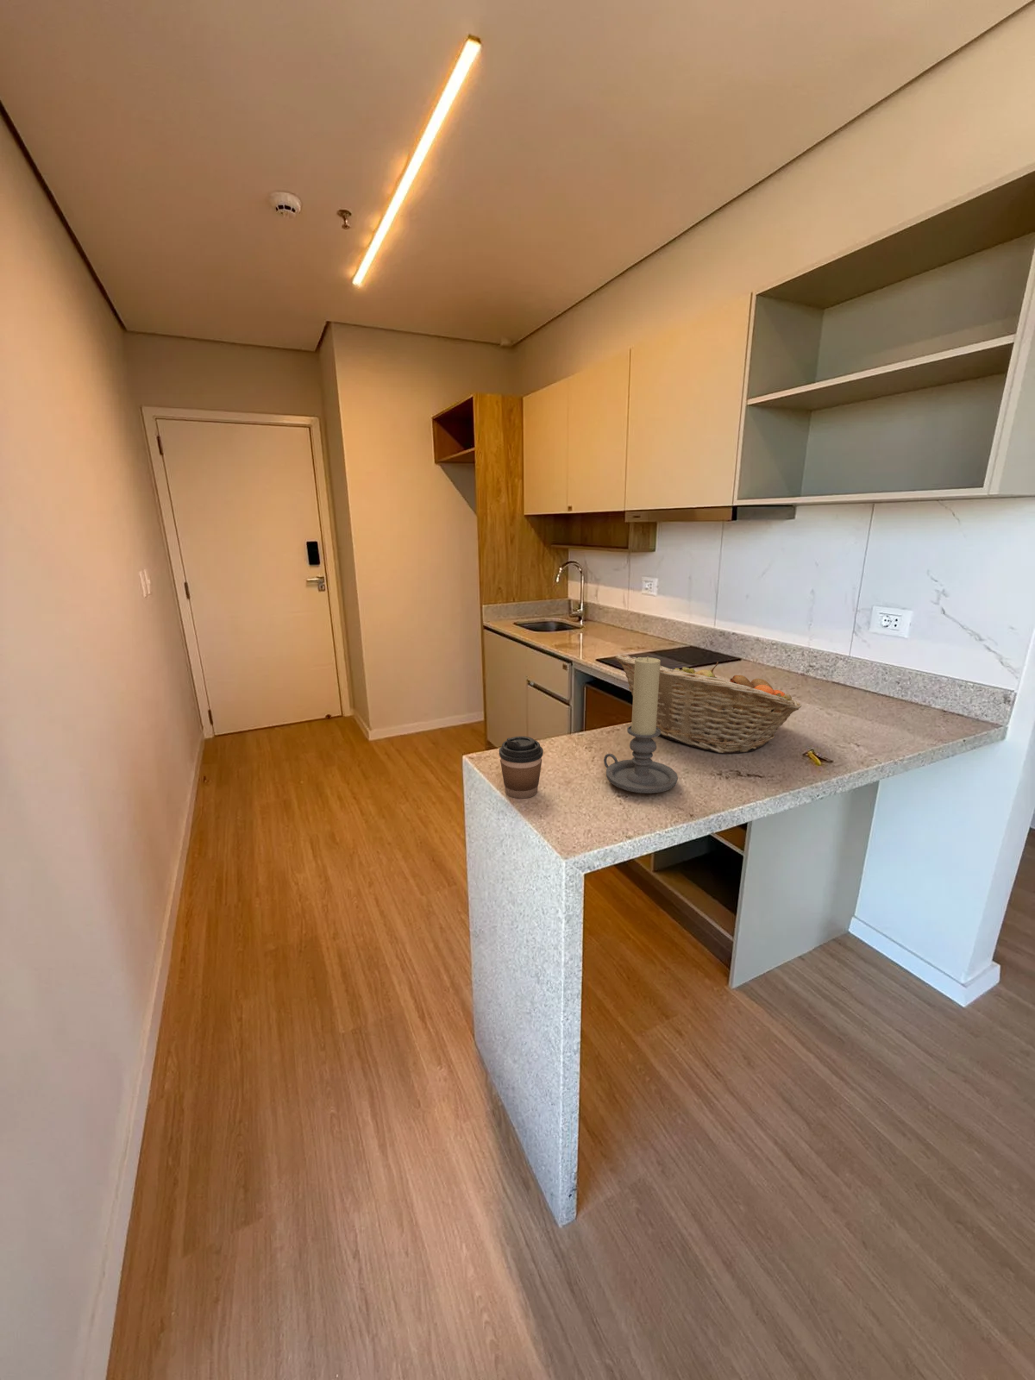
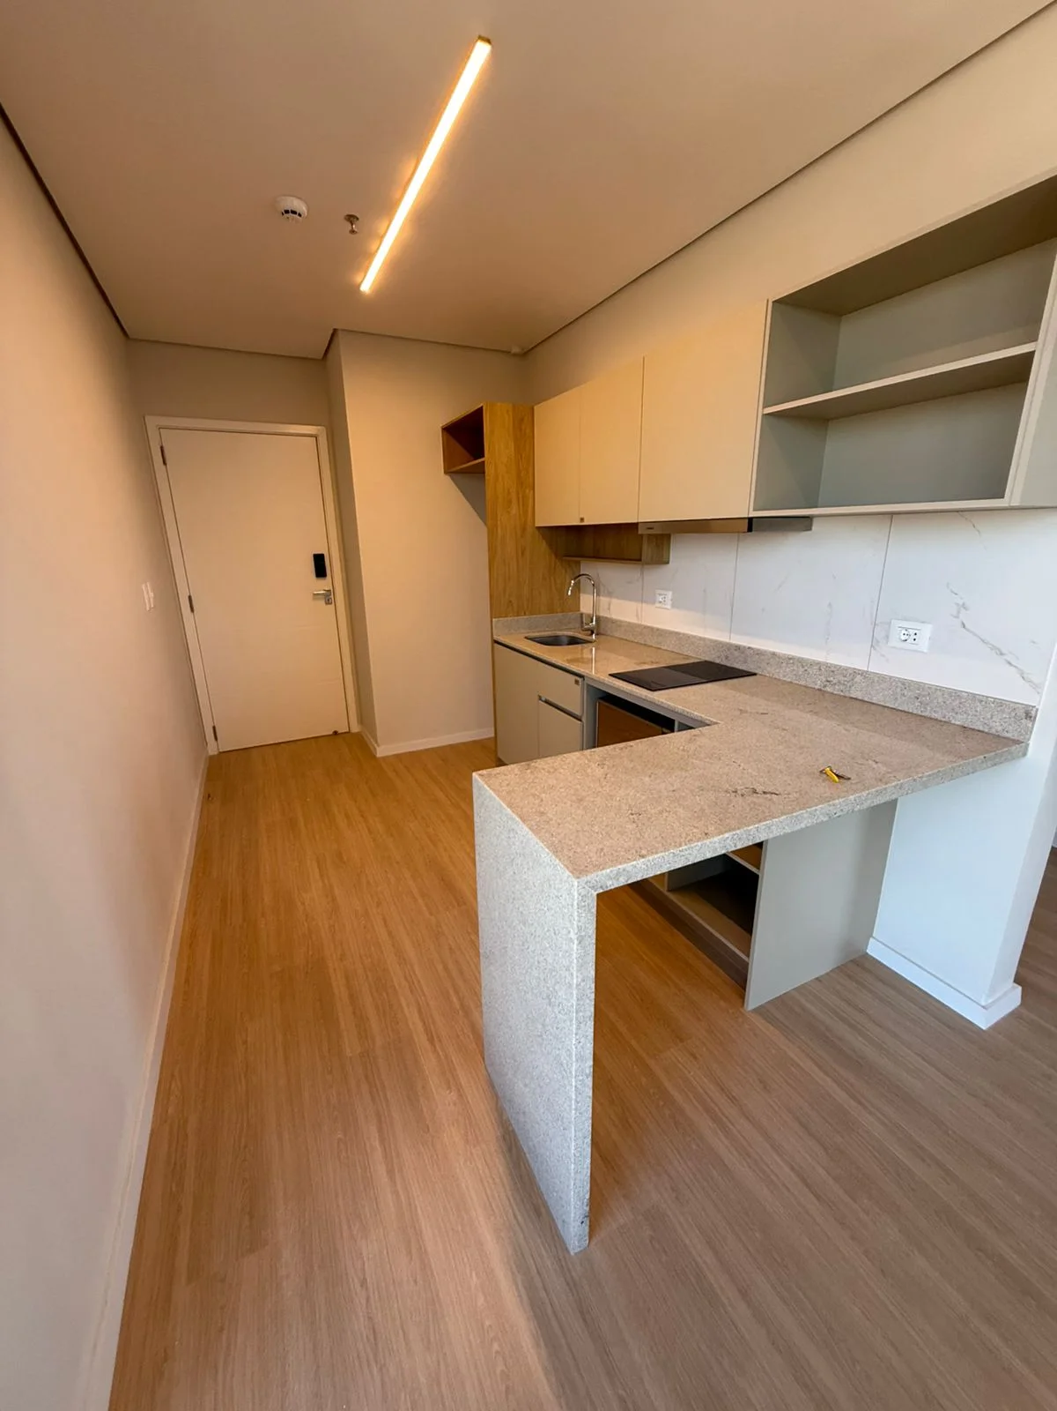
- coffee cup [498,736,545,799]
- fruit basket [614,653,802,754]
- candle holder [603,655,678,794]
